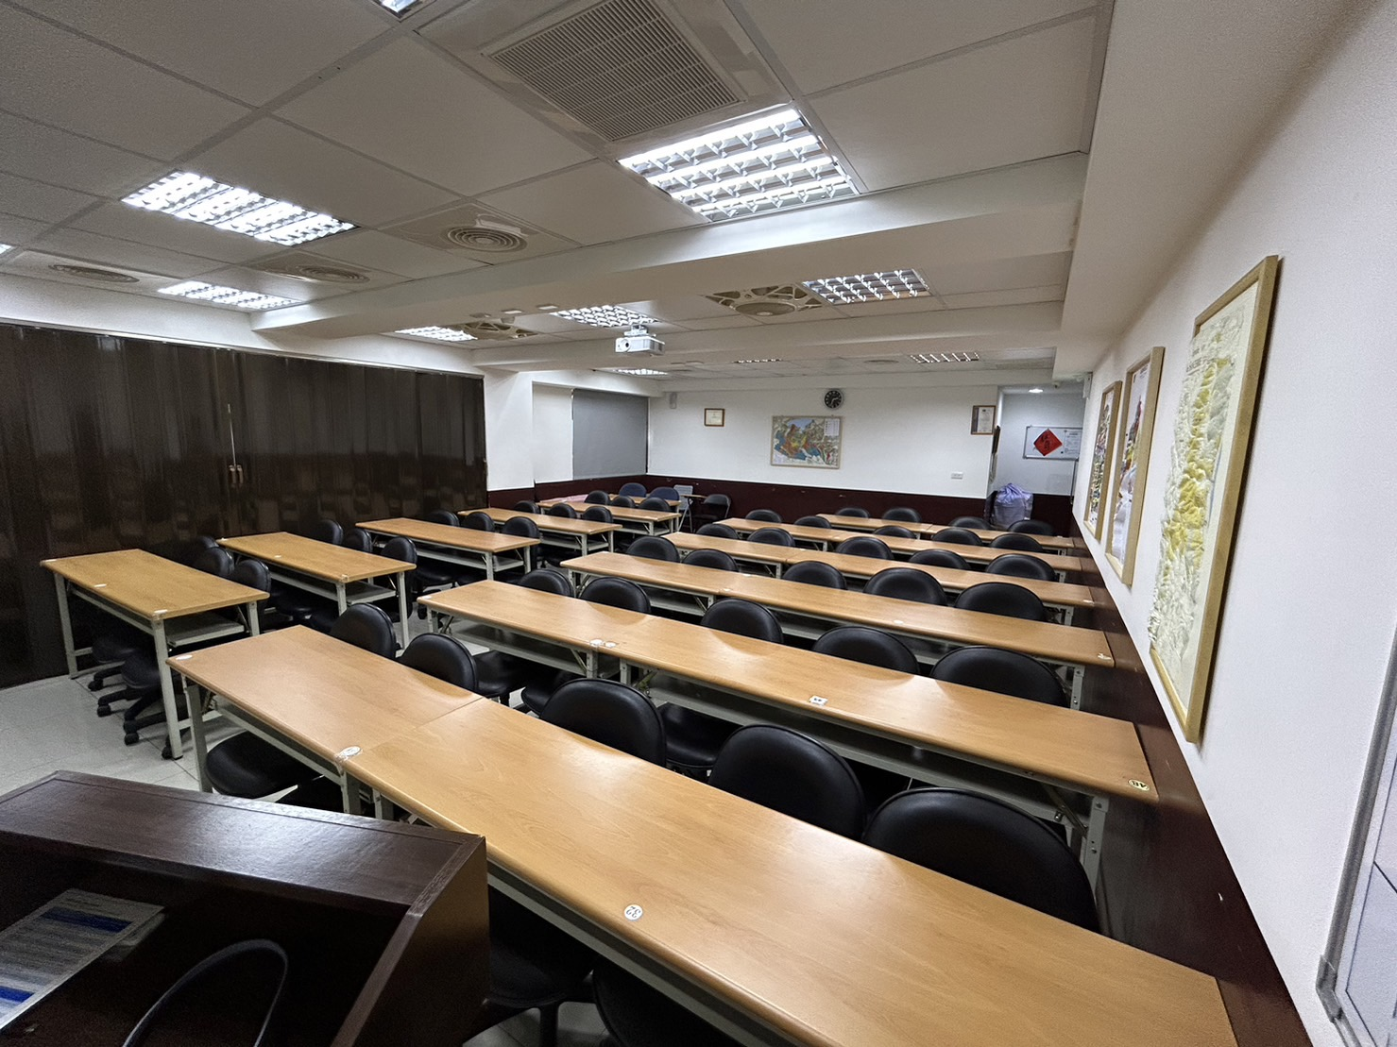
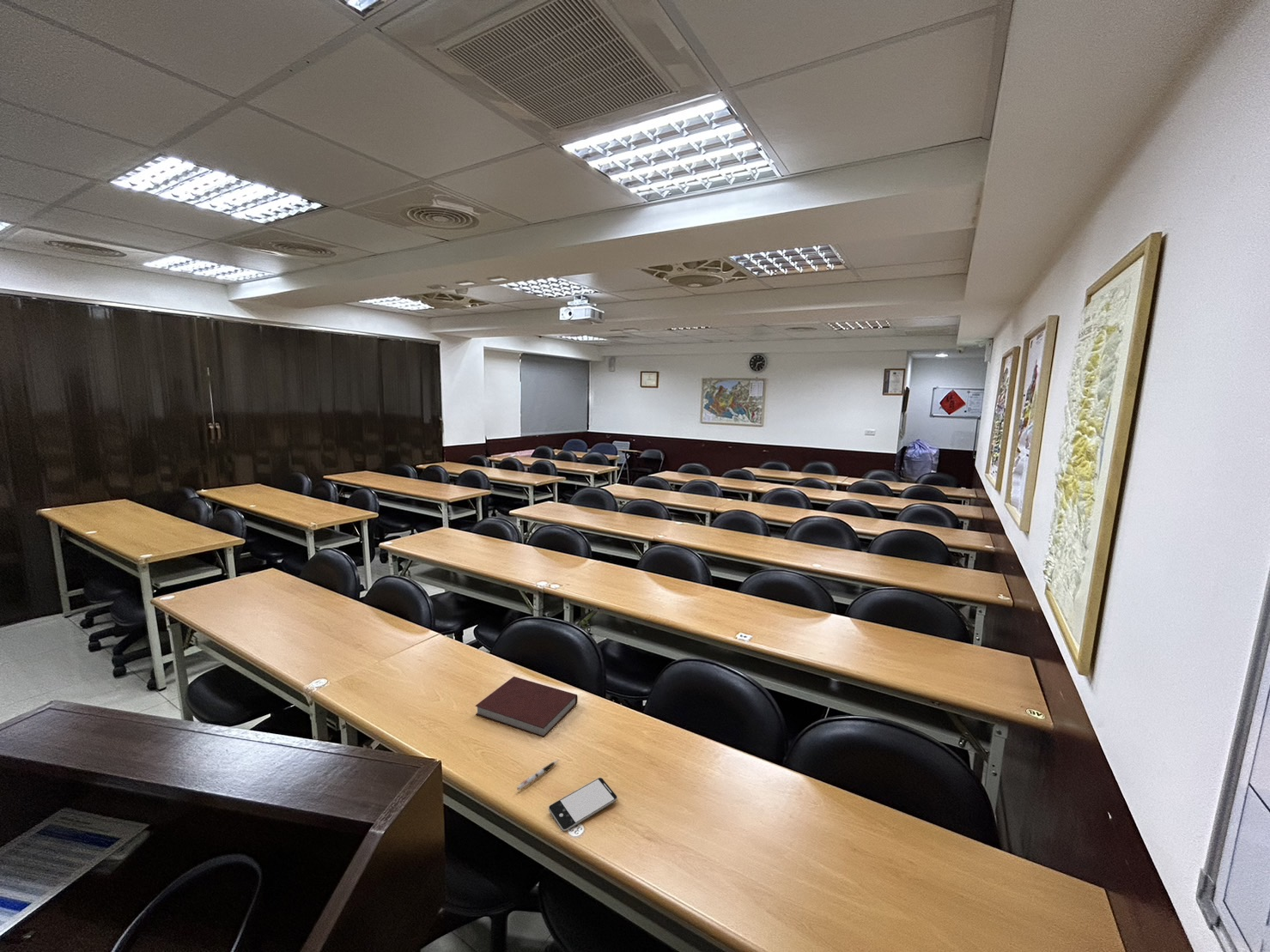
+ smartphone [548,777,618,833]
+ pen [516,759,560,791]
+ notebook [475,676,579,738]
